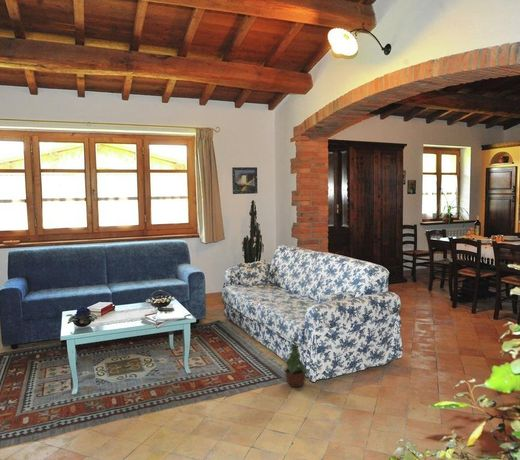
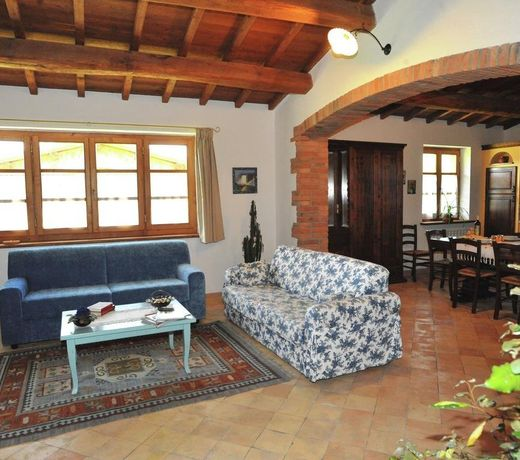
- potted plant [281,337,308,388]
